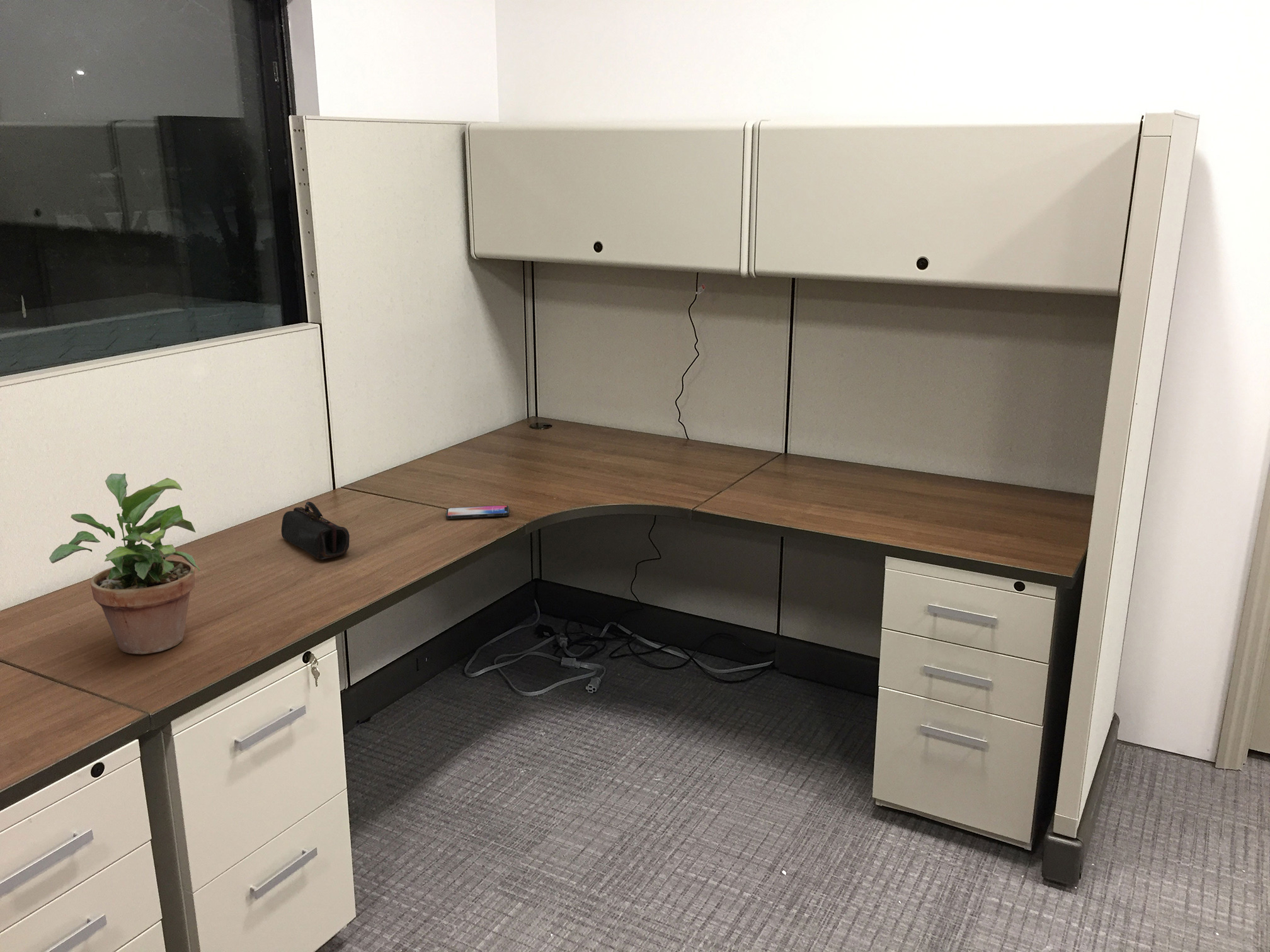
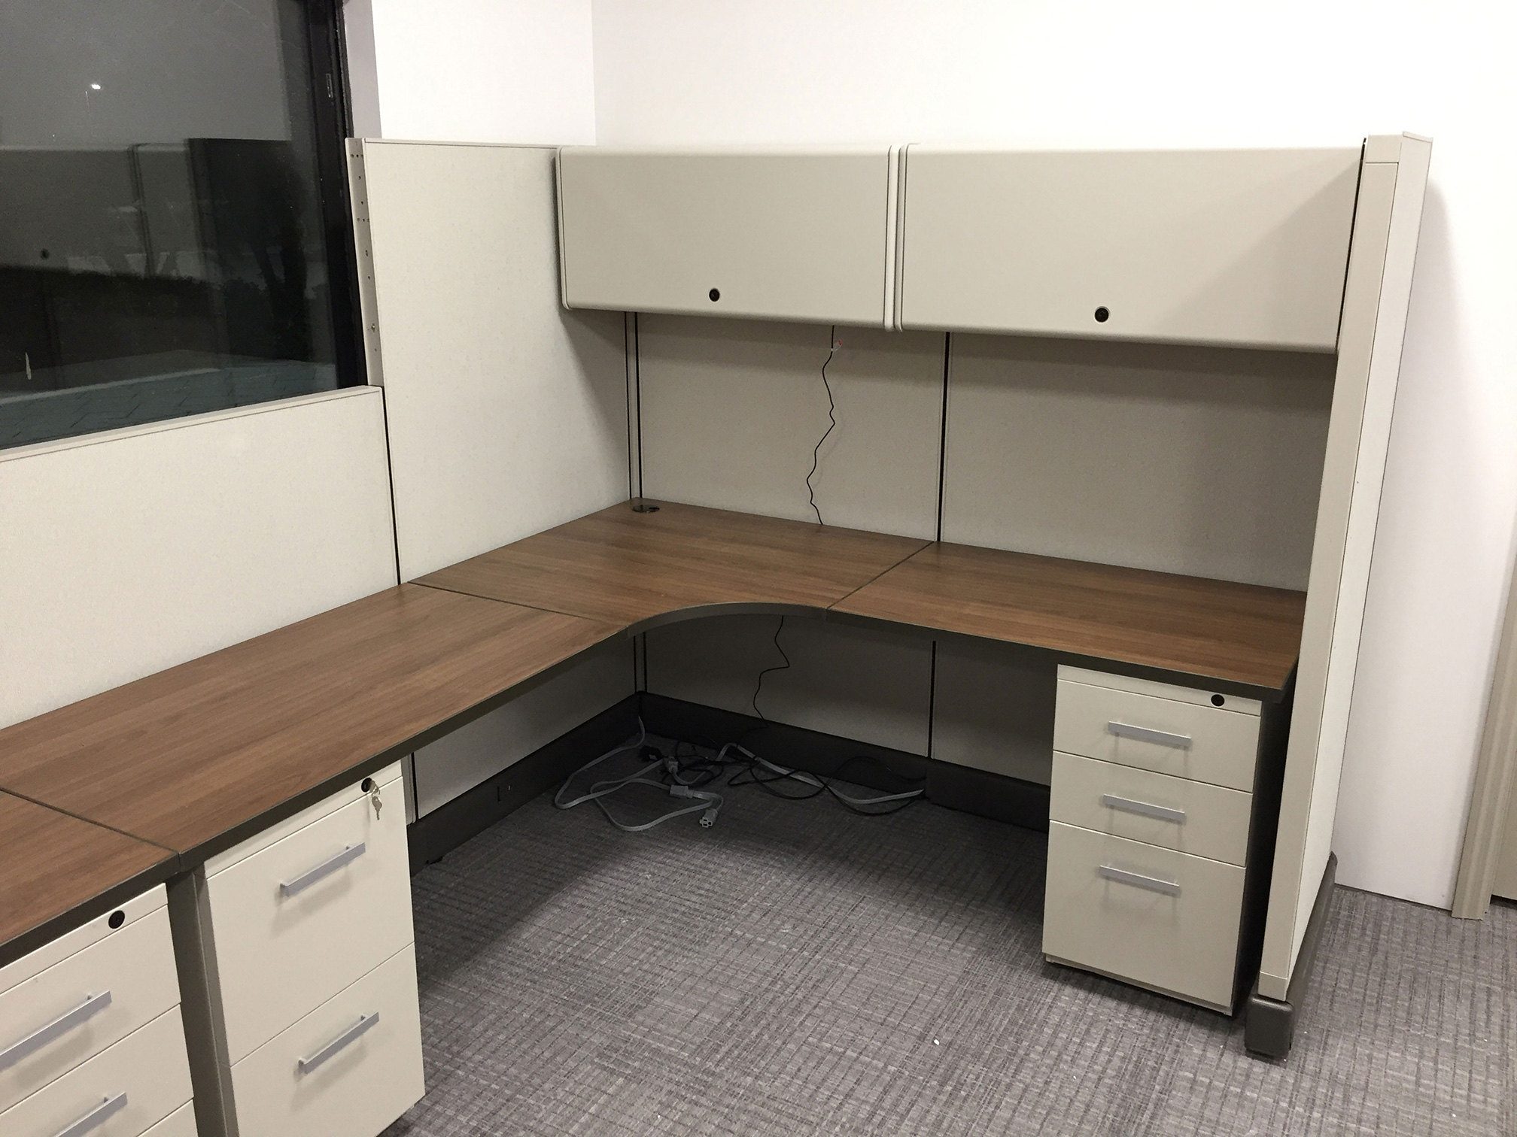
- potted plant [49,473,201,655]
- smartphone [445,504,510,519]
- pencil case [281,501,350,560]
